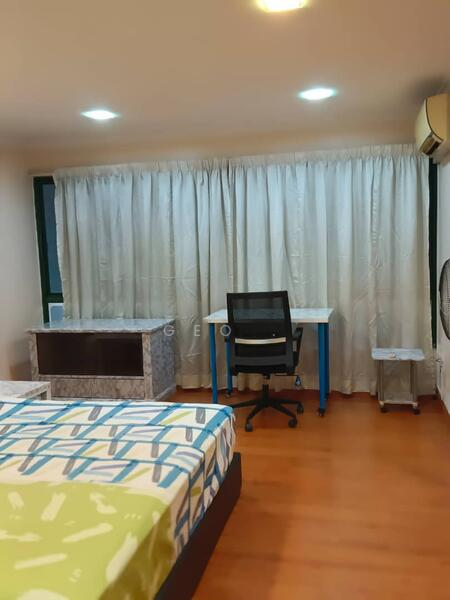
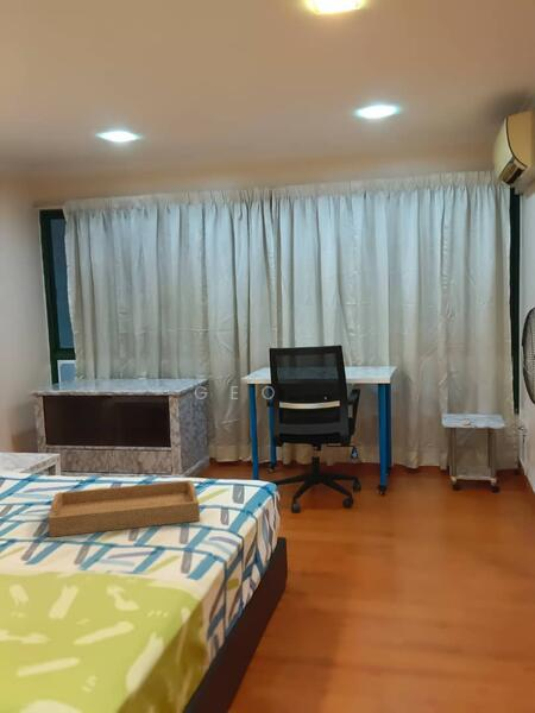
+ serving tray [48,479,201,538]
